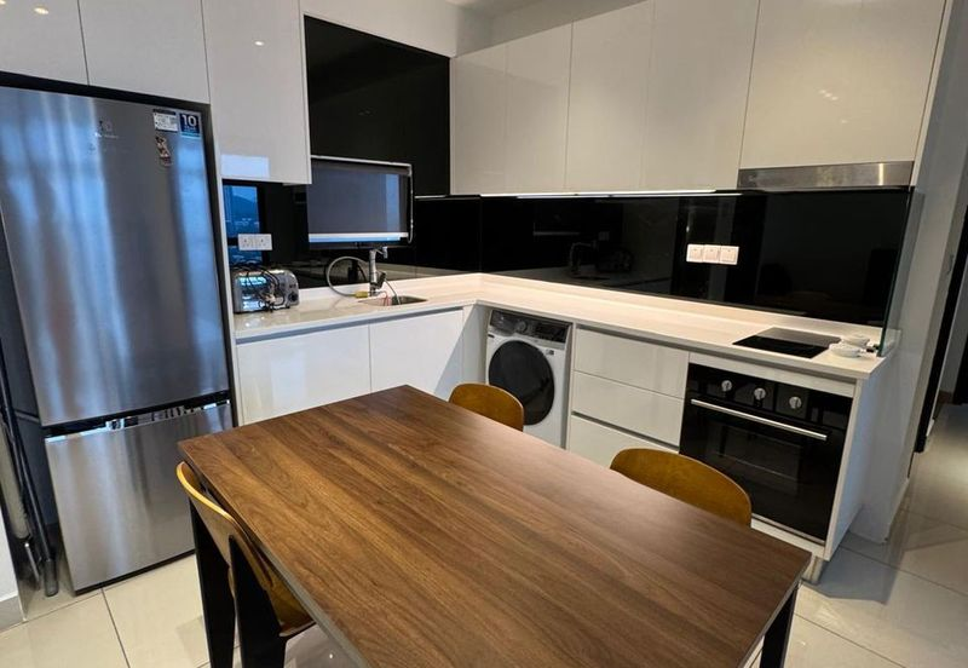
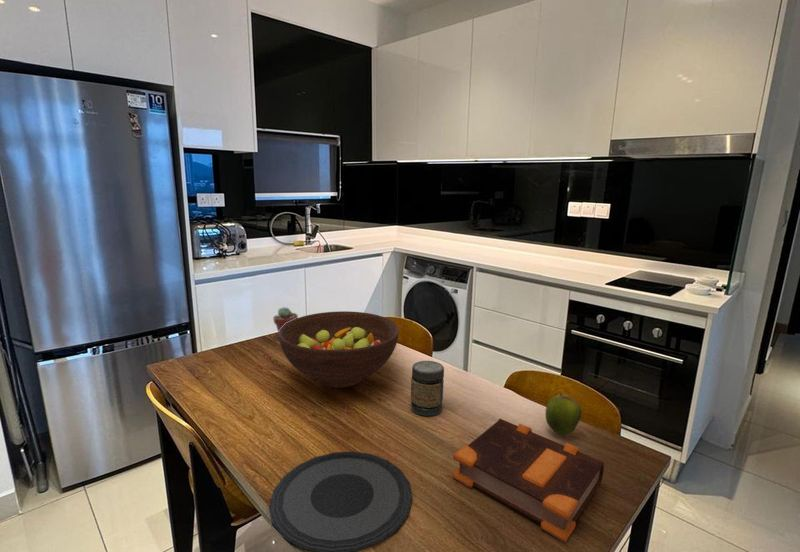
+ fruit [544,393,583,436]
+ bible [452,418,605,543]
+ fruit bowl [278,310,400,389]
+ potted succulent [272,306,299,339]
+ plate [268,451,414,552]
+ jar [410,360,445,417]
